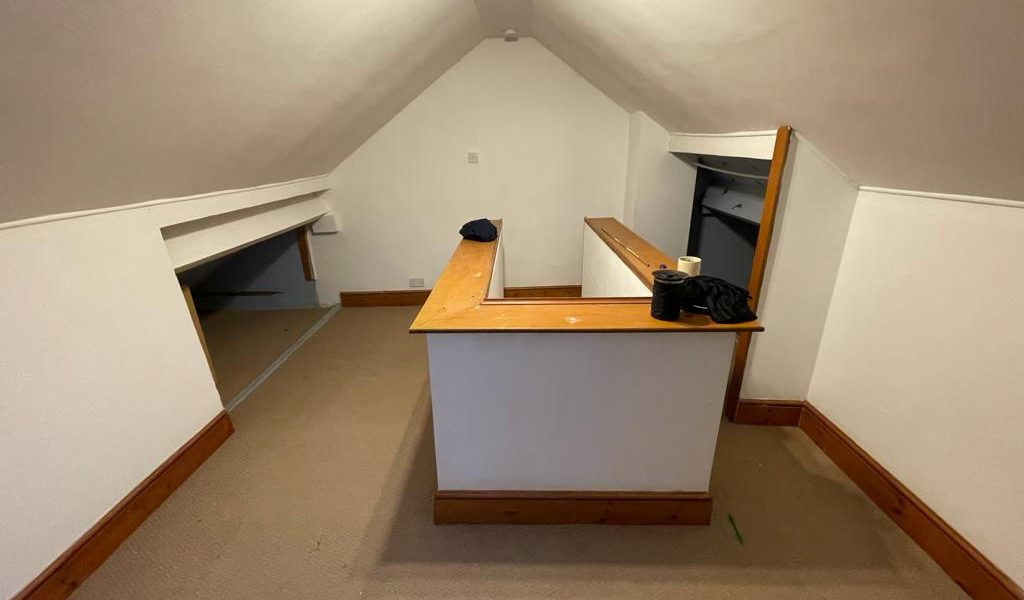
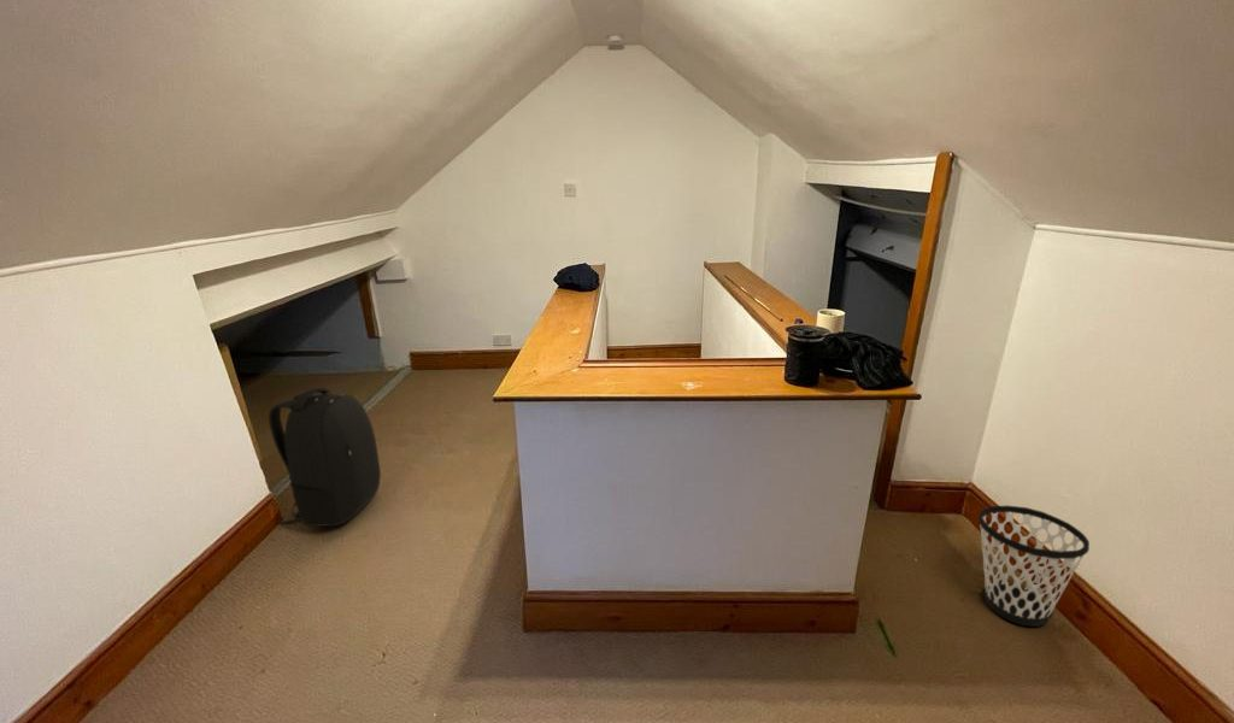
+ wastebasket [977,505,1091,628]
+ backpack [268,387,382,528]
